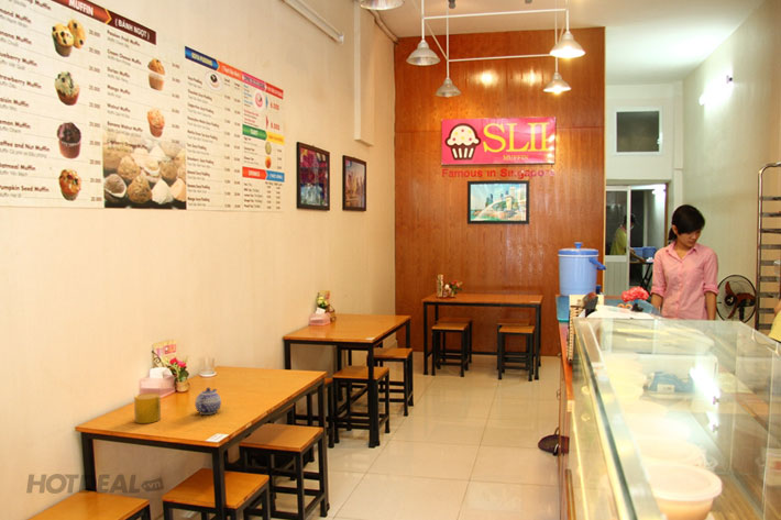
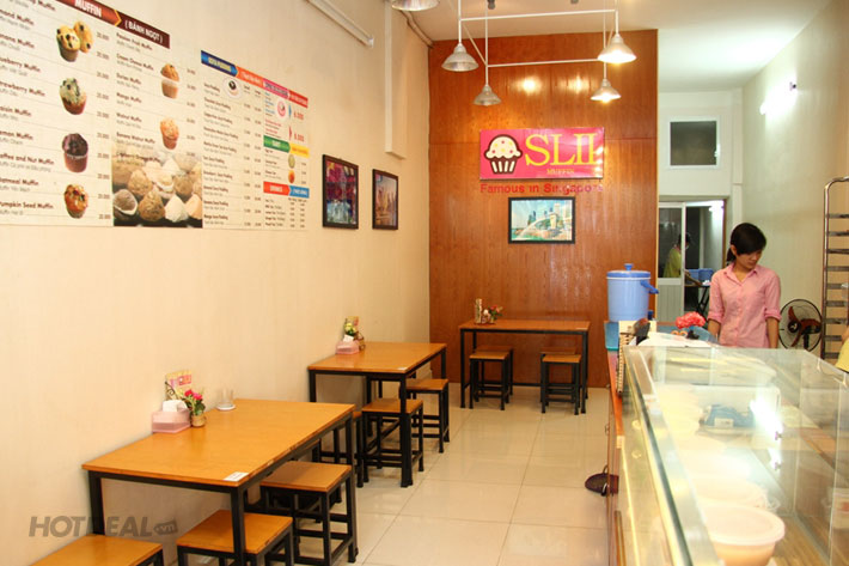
- teapot [194,387,222,416]
- cup [133,391,162,424]
